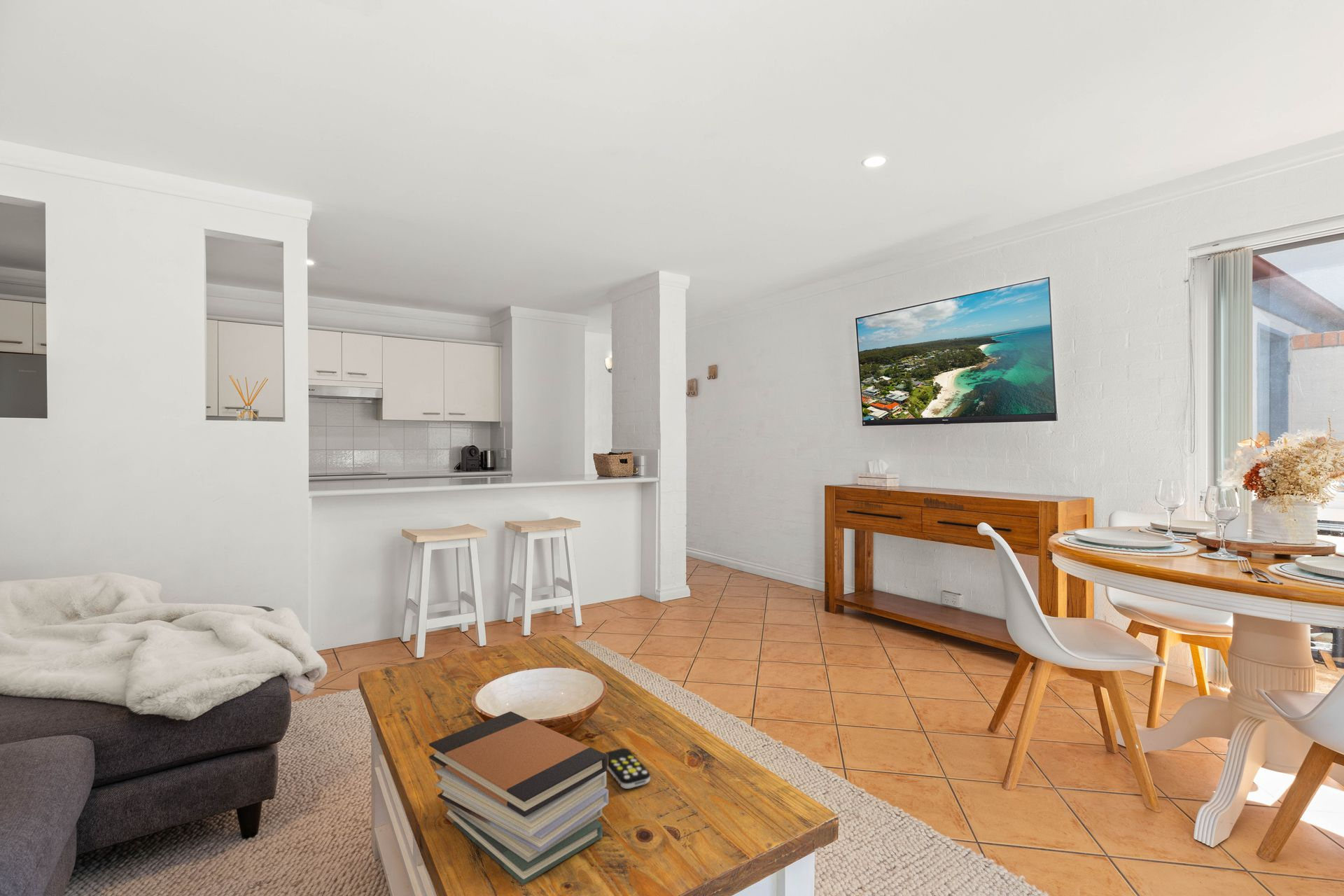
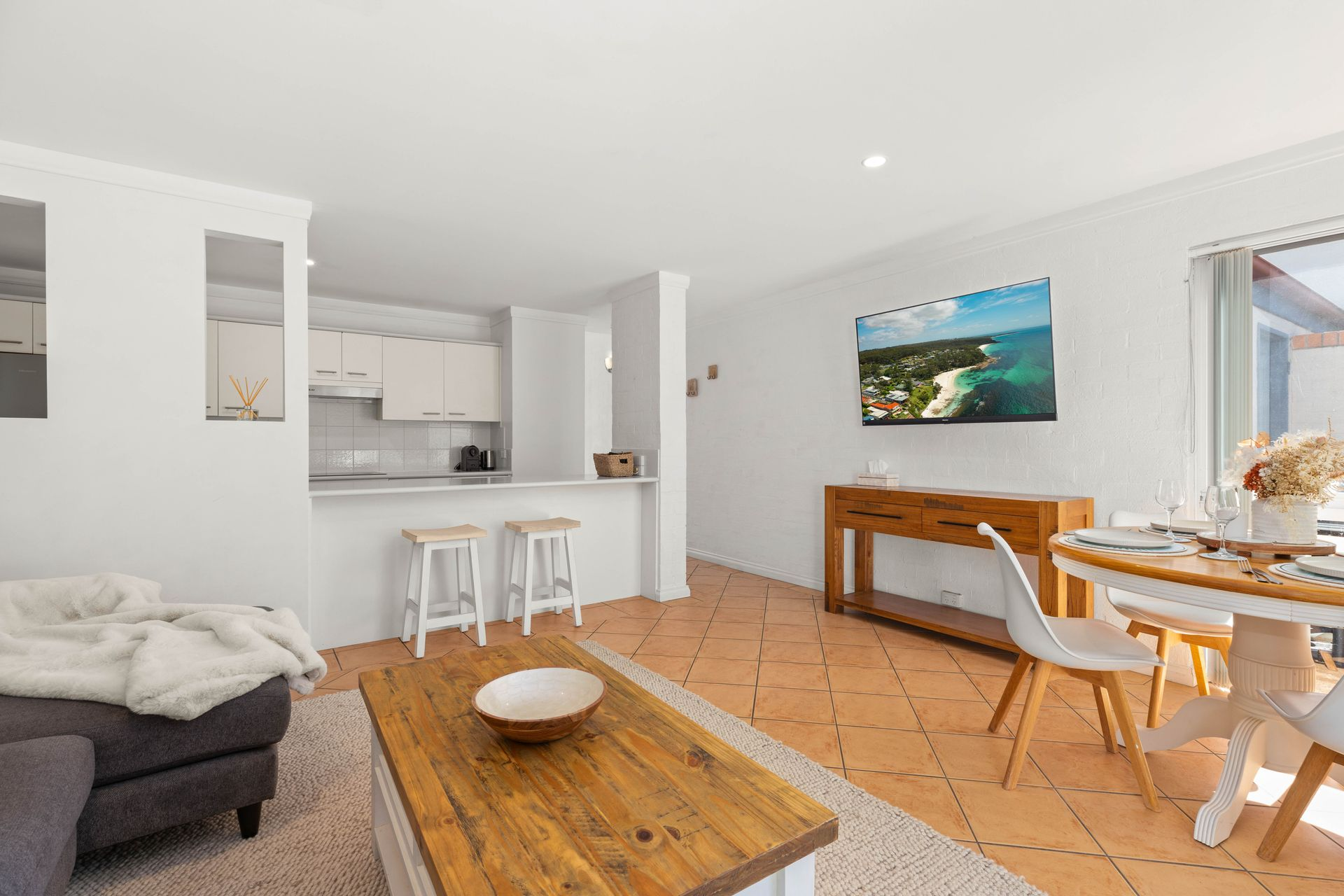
- book stack [428,710,609,886]
- remote control [604,748,651,790]
